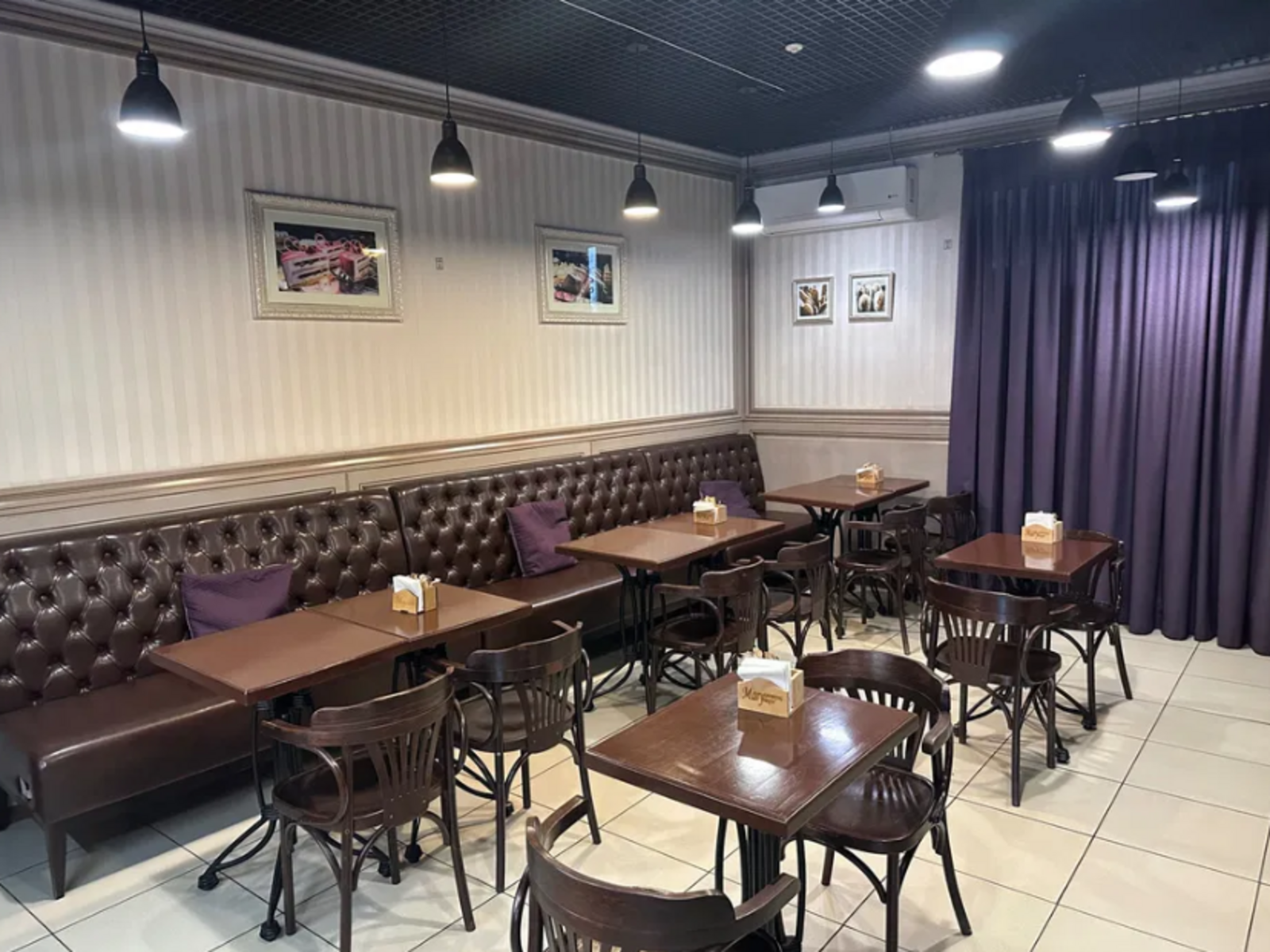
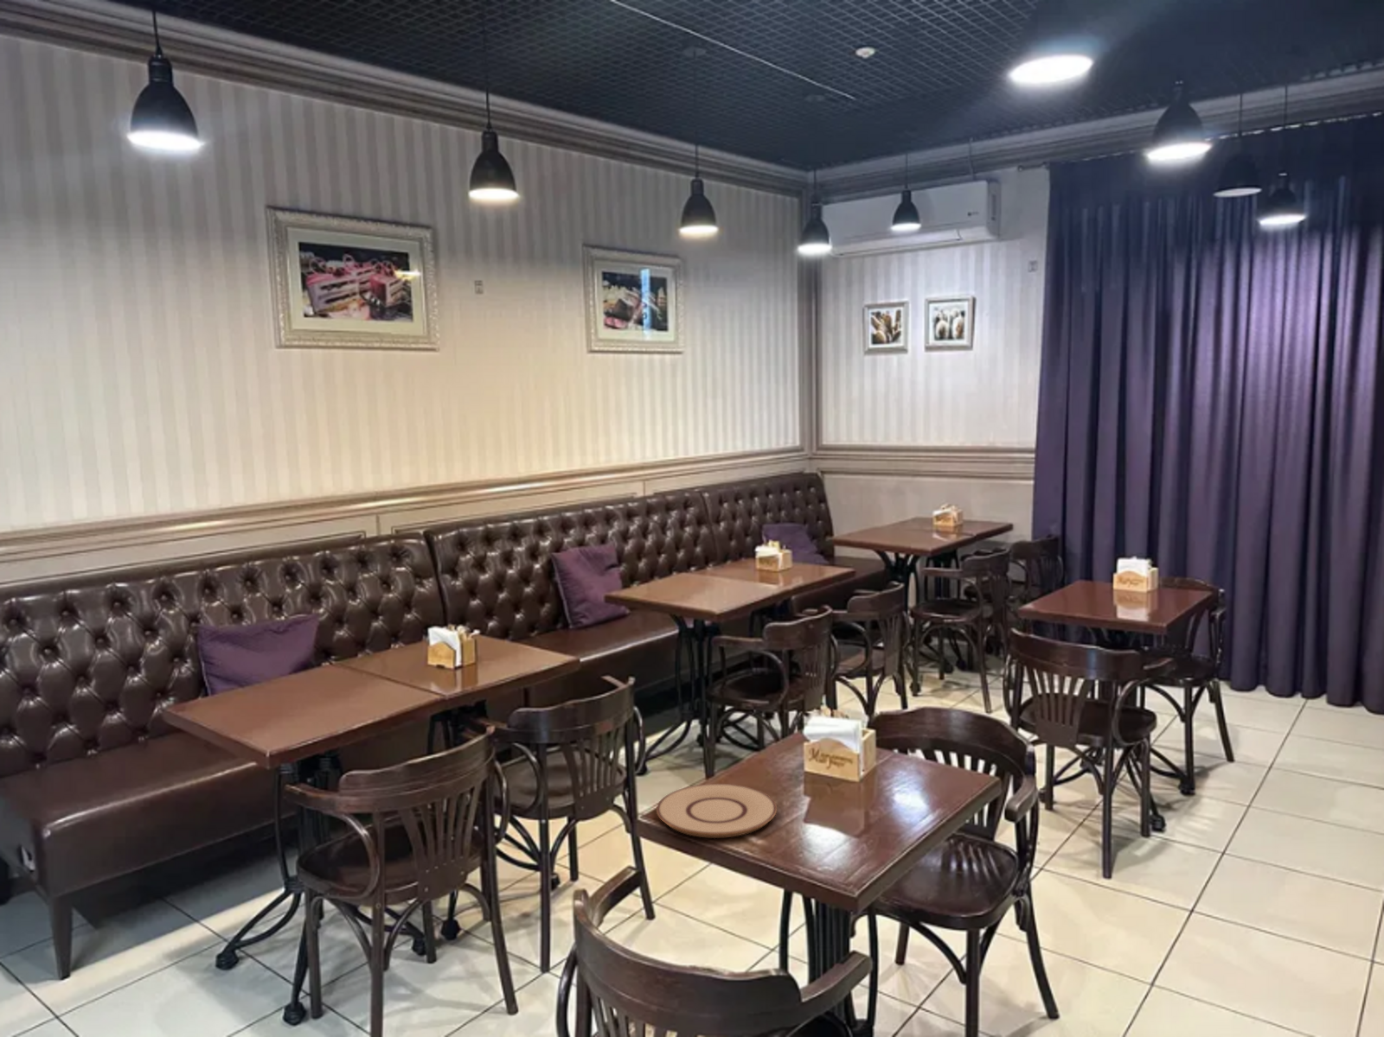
+ plate [656,783,778,839]
